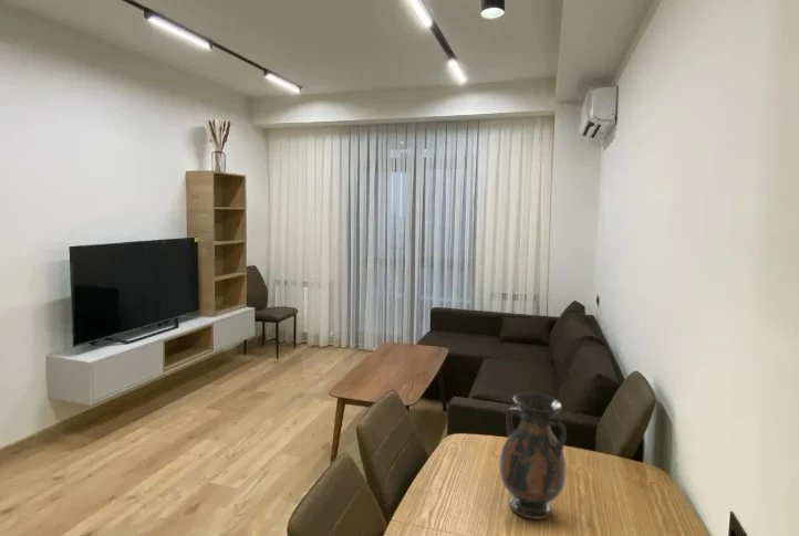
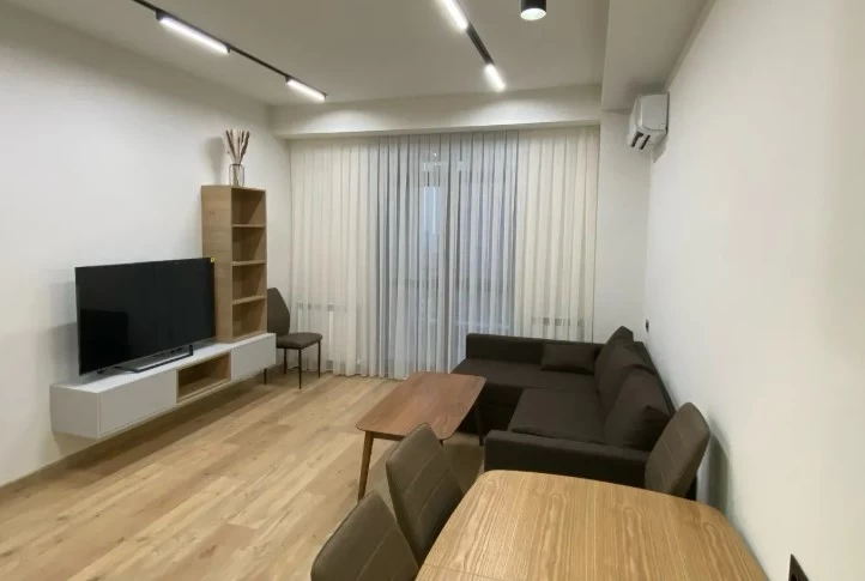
- vase [498,392,568,521]
